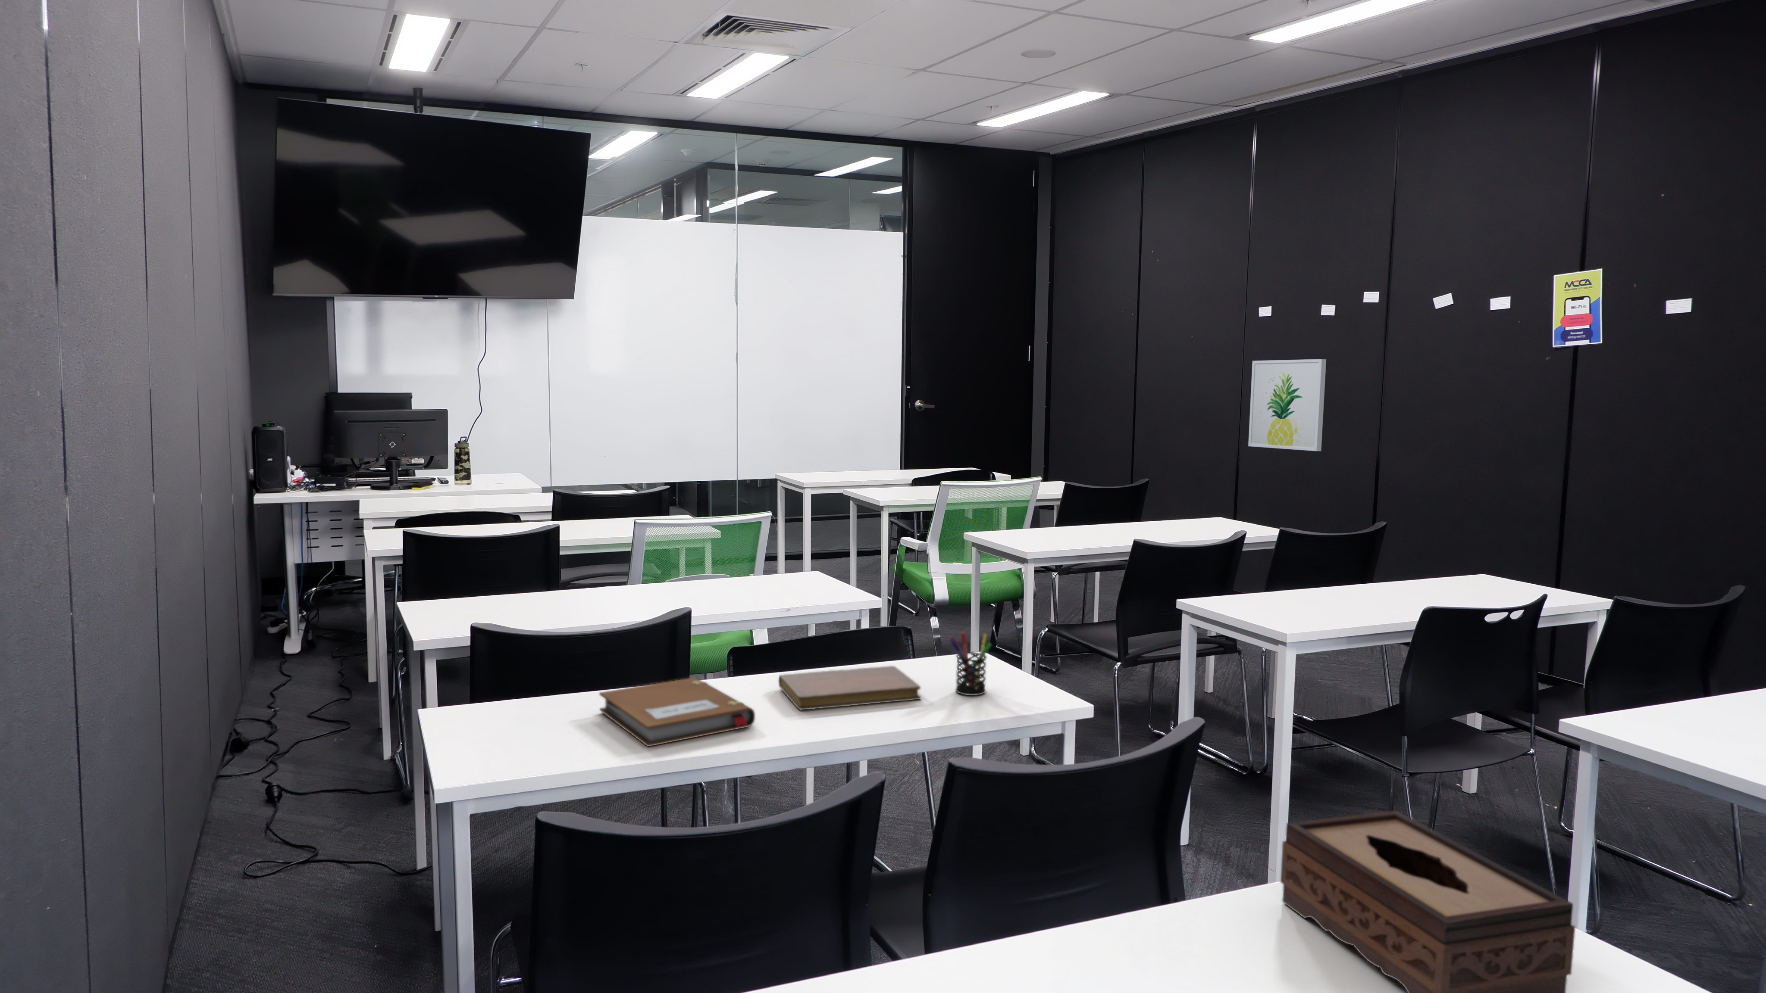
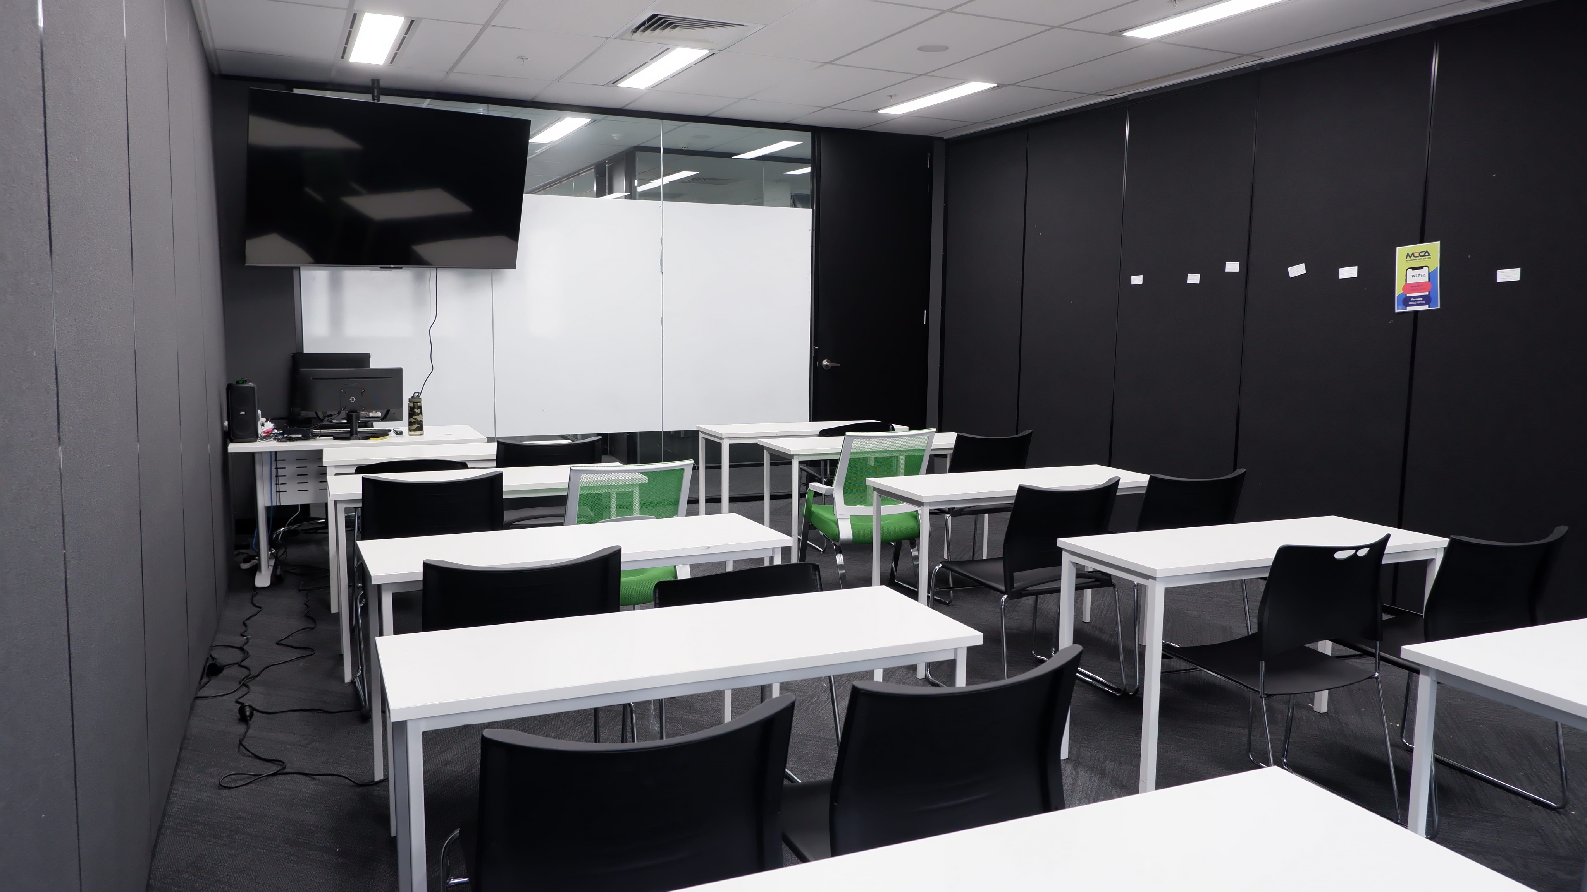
- notebook [599,678,756,747]
- tissue box [1280,810,1576,993]
- pen holder [948,632,992,696]
- wall art [1248,359,1327,451]
- notebook [777,666,922,710]
